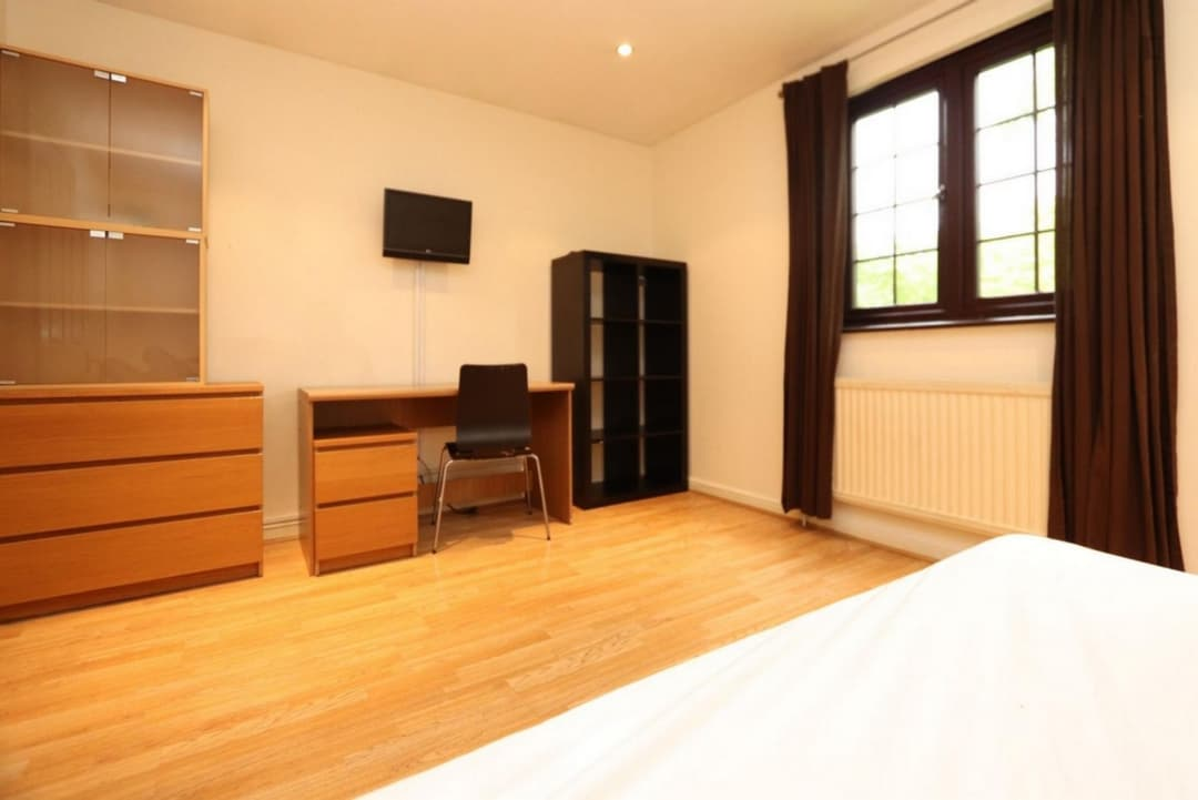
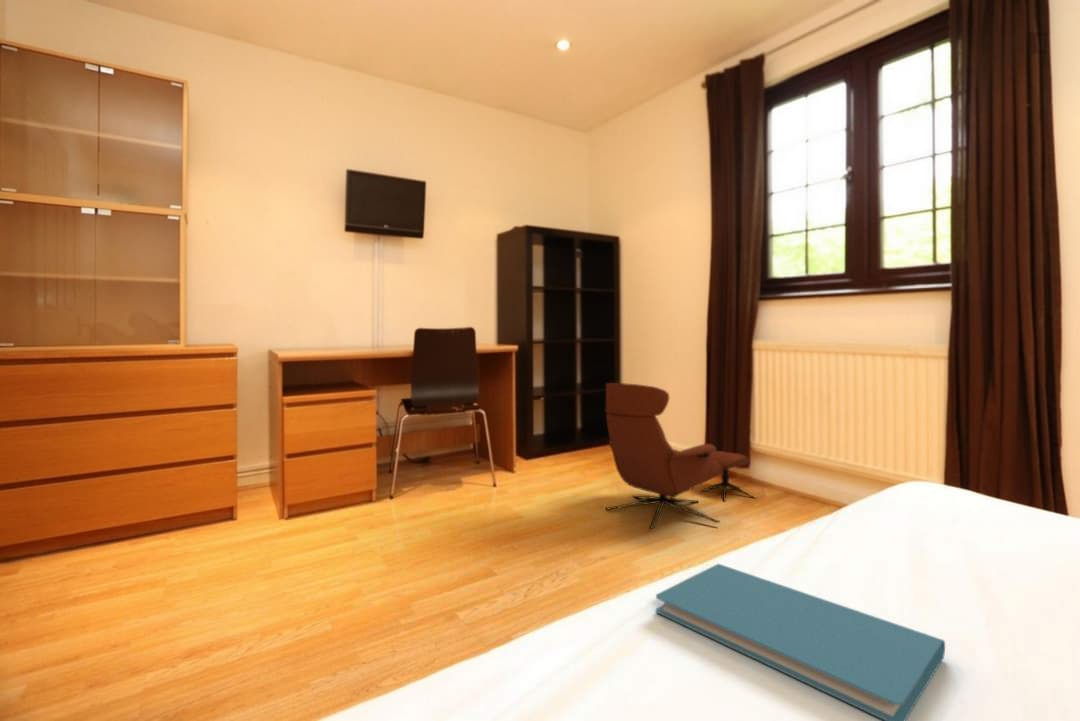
+ armchair [605,382,758,530]
+ book [655,563,946,721]
